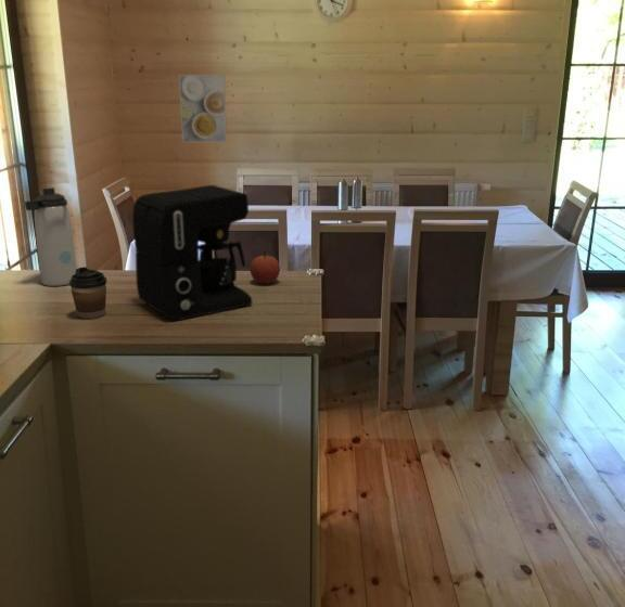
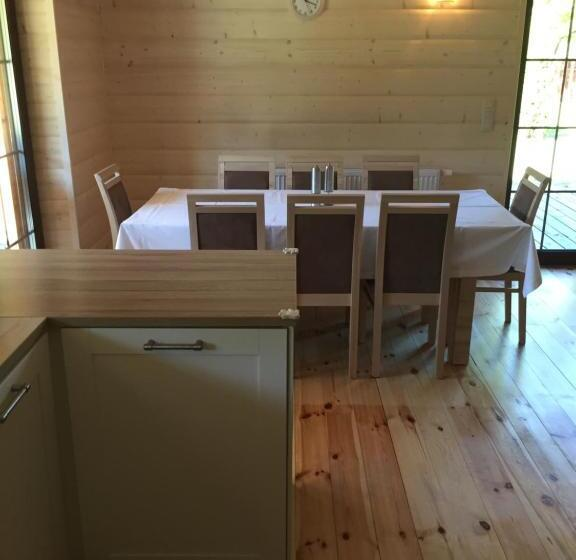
- apple [250,250,281,285]
- thermos bottle [23,186,78,287]
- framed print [178,74,228,143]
- coffee cup [68,266,107,320]
- coffee maker [131,184,254,321]
